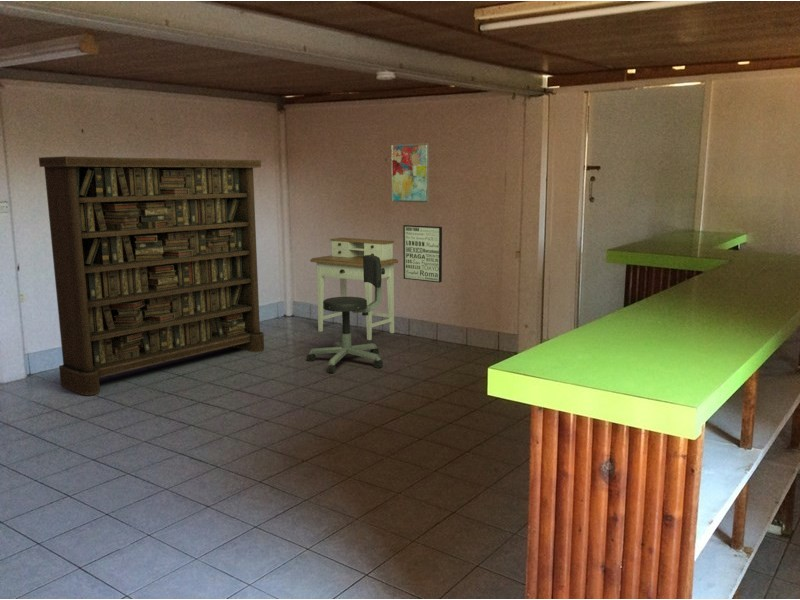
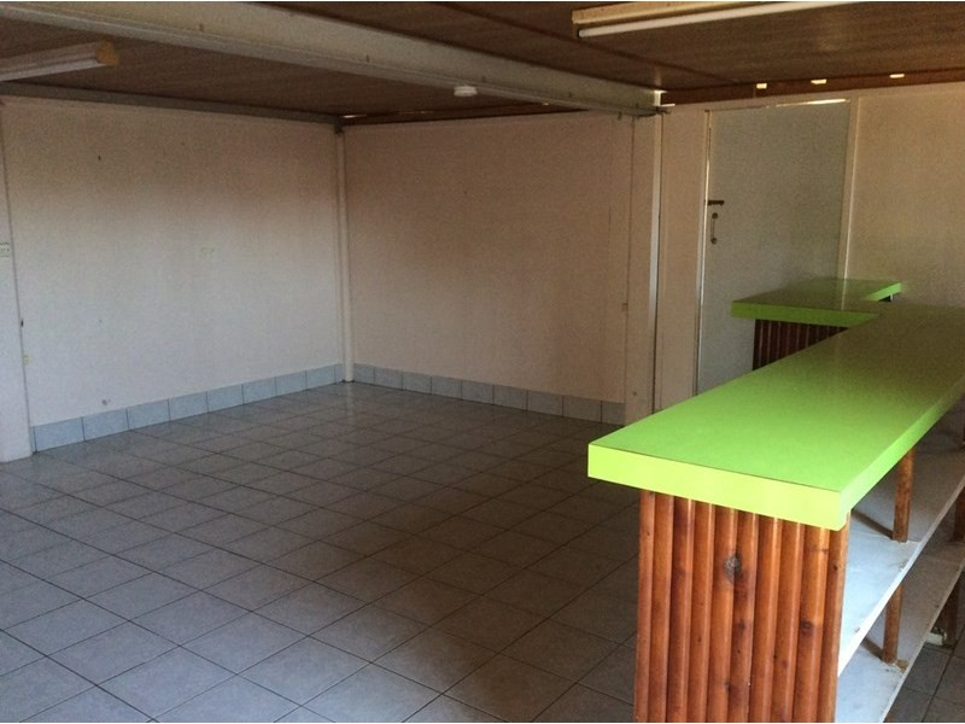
- wall art [390,142,430,203]
- office chair [306,255,385,374]
- wall art [402,224,443,283]
- desk [310,237,399,341]
- bookcase [38,155,265,396]
